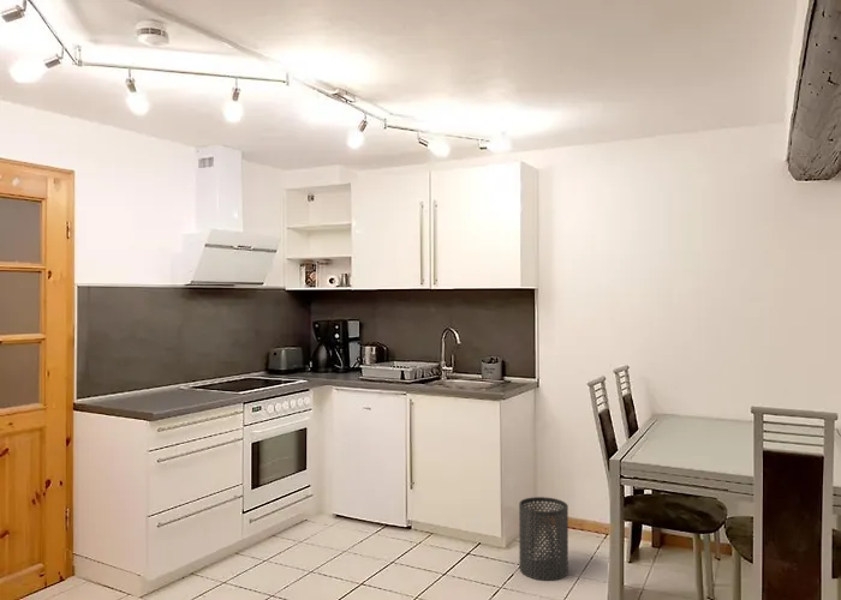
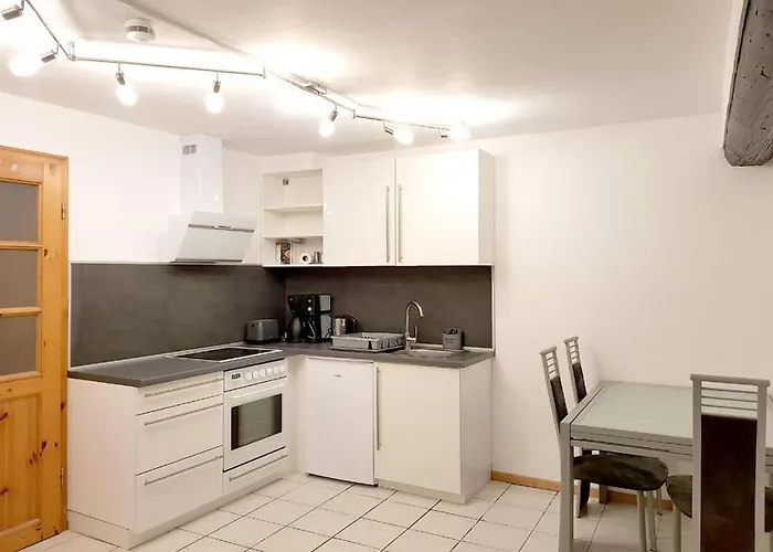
- trash can [518,496,569,582]
